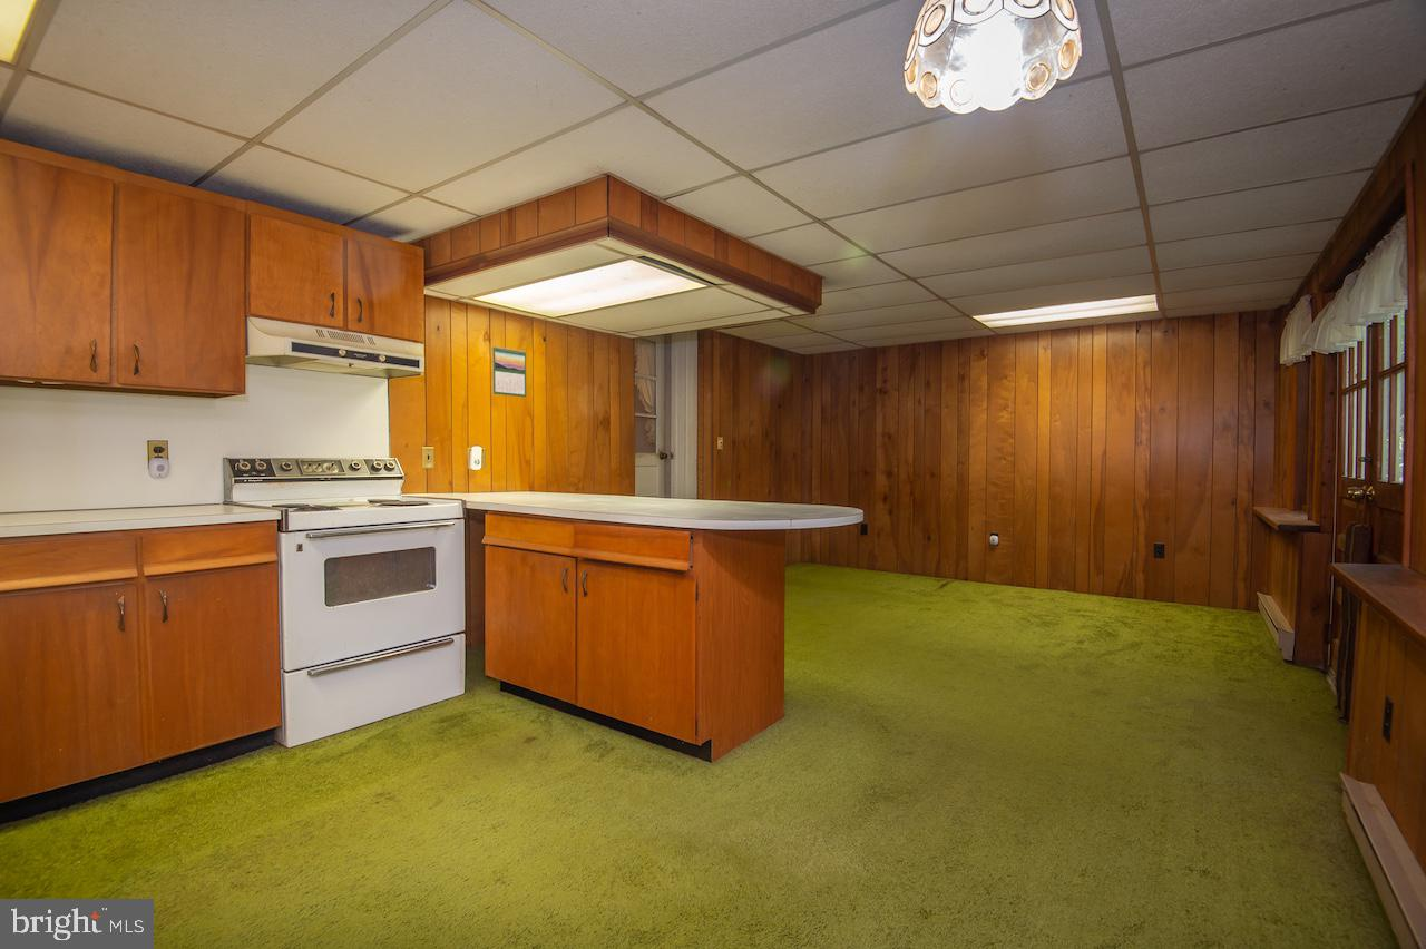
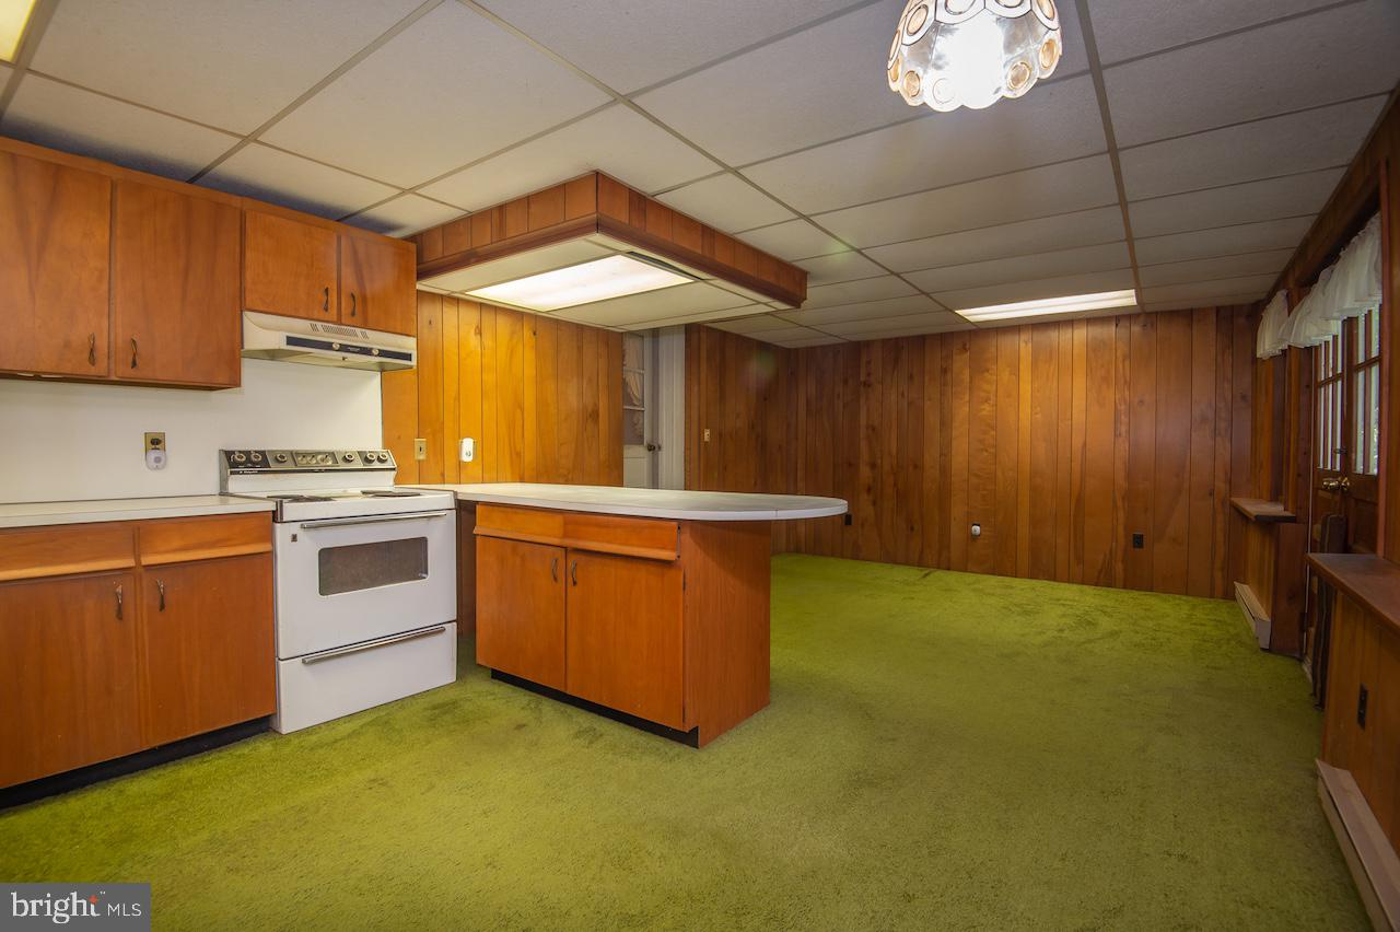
- calendar [491,345,527,399]
